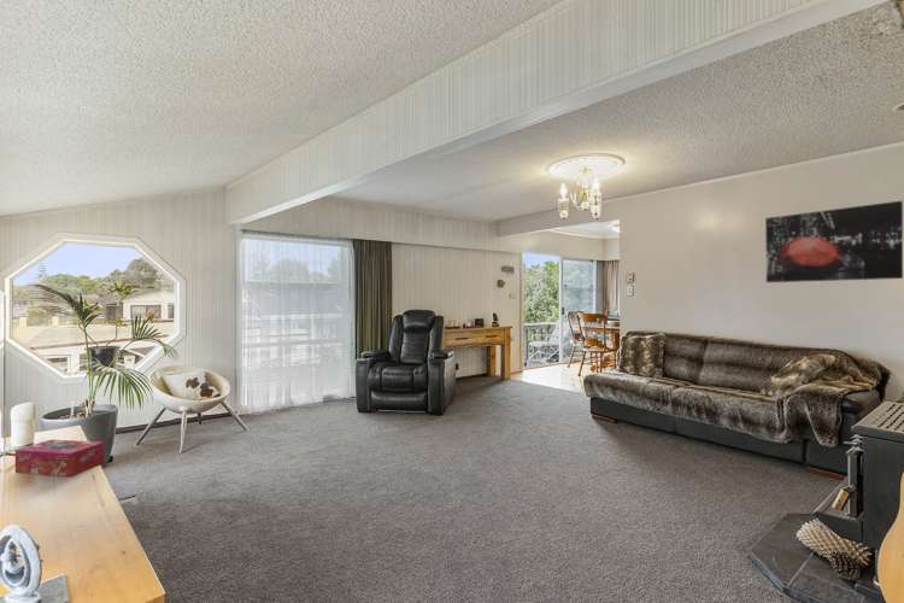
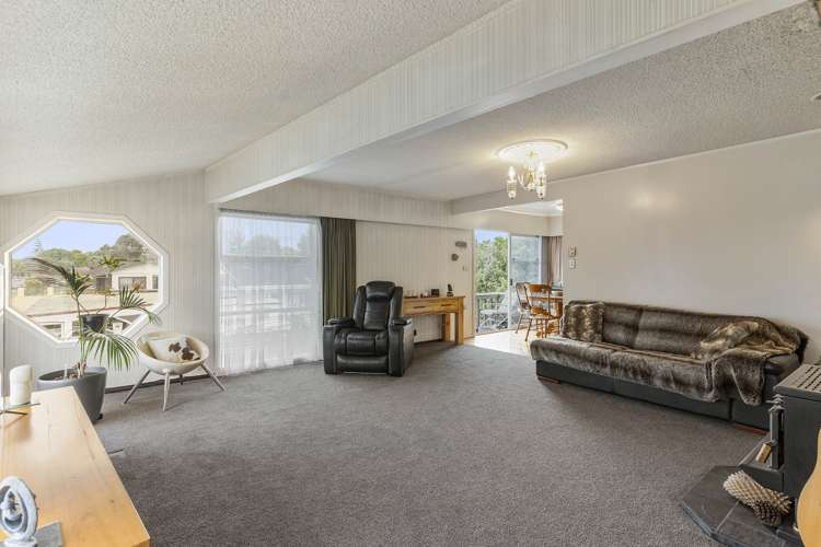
- wall art [764,200,904,283]
- tissue box [13,439,105,478]
